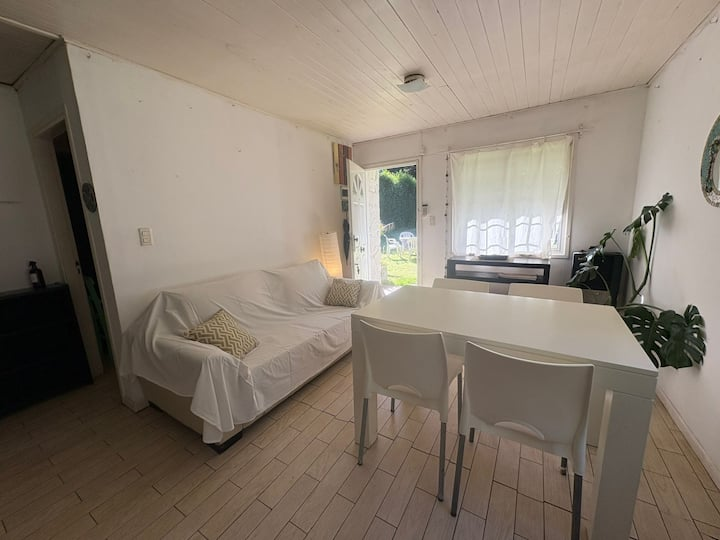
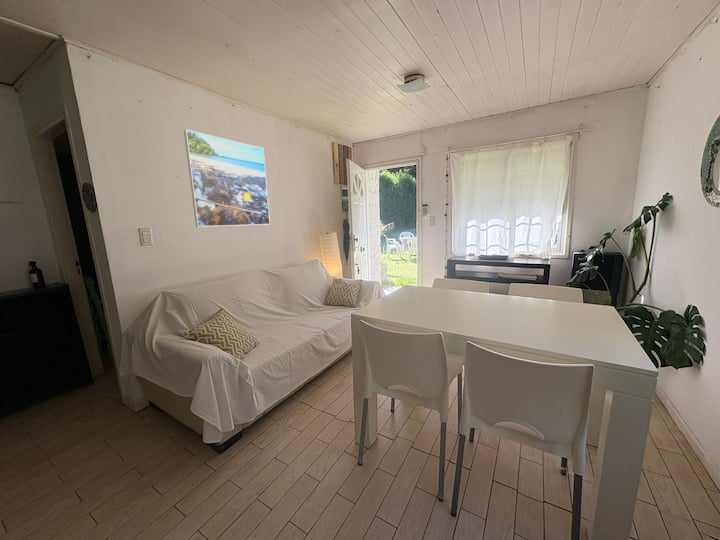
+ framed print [183,129,271,228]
